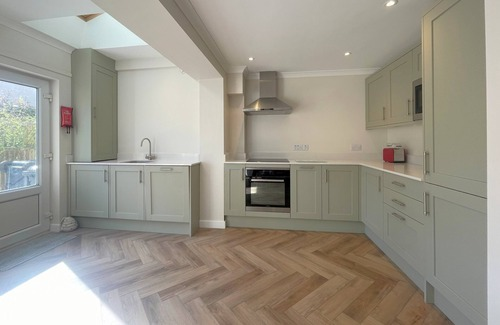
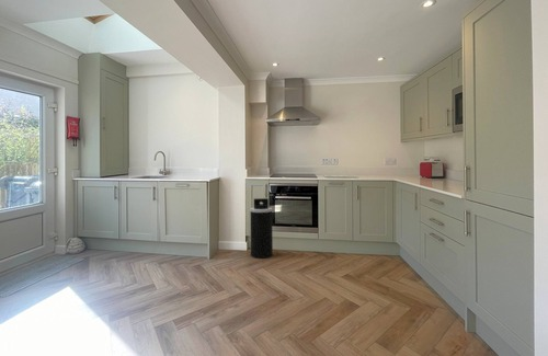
+ trash can [249,197,274,260]
